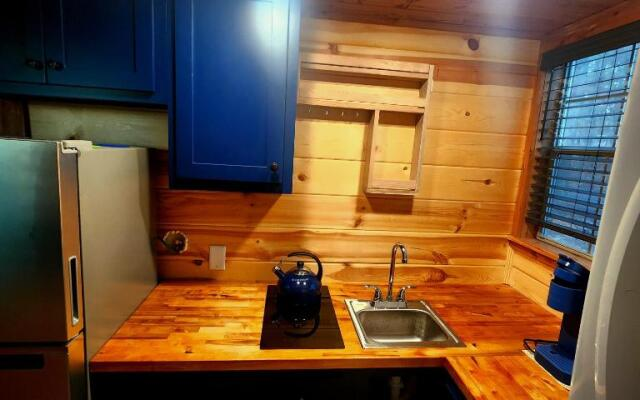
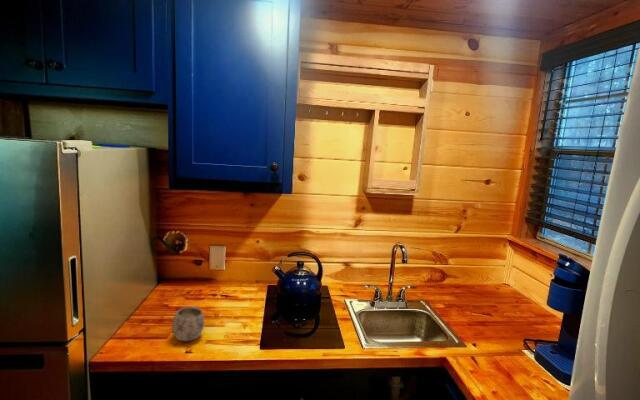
+ mug [171,305,205,342]
